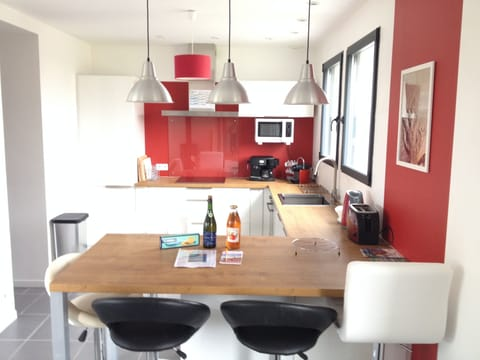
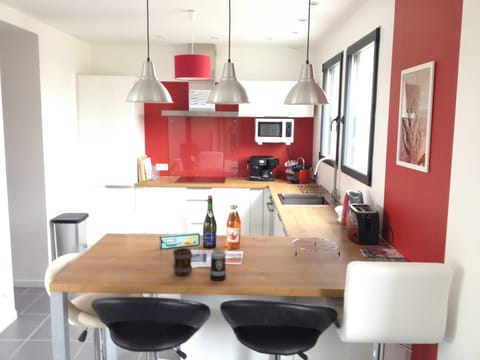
+ mug [172,247,193,277]
+ mug [209,247,227,282]
